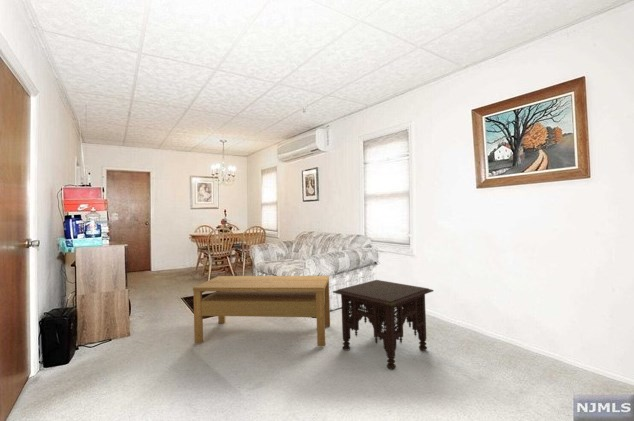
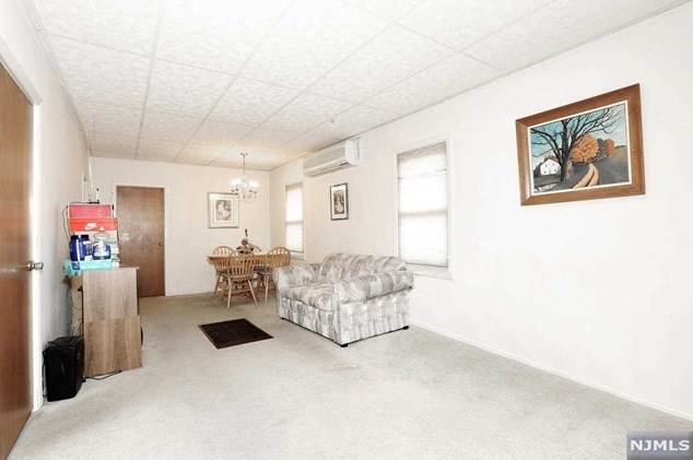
- side table [332,279,435,370]
- coffee table [192,275,331,347]
